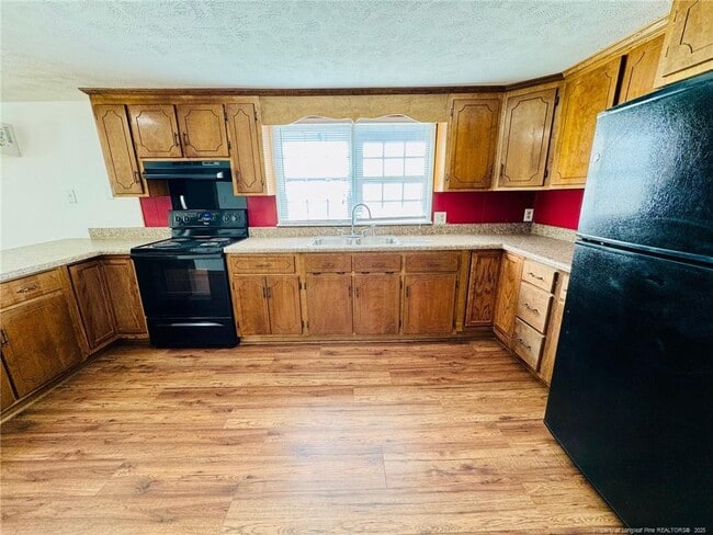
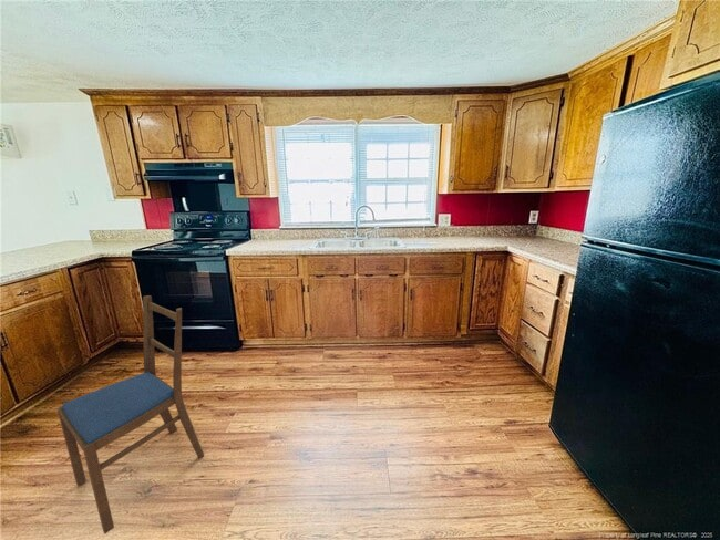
+ dining chair [55,294,205,534]
